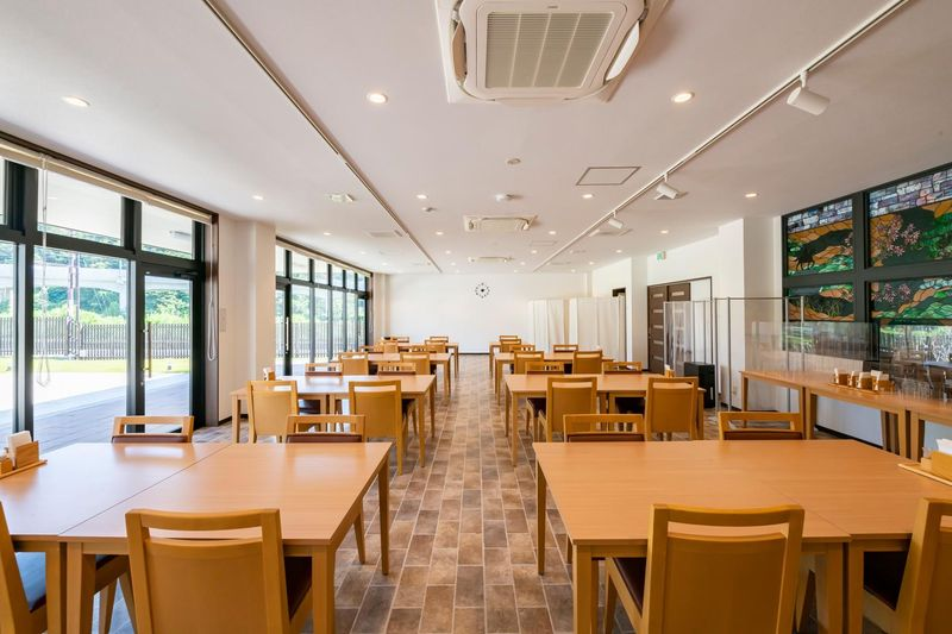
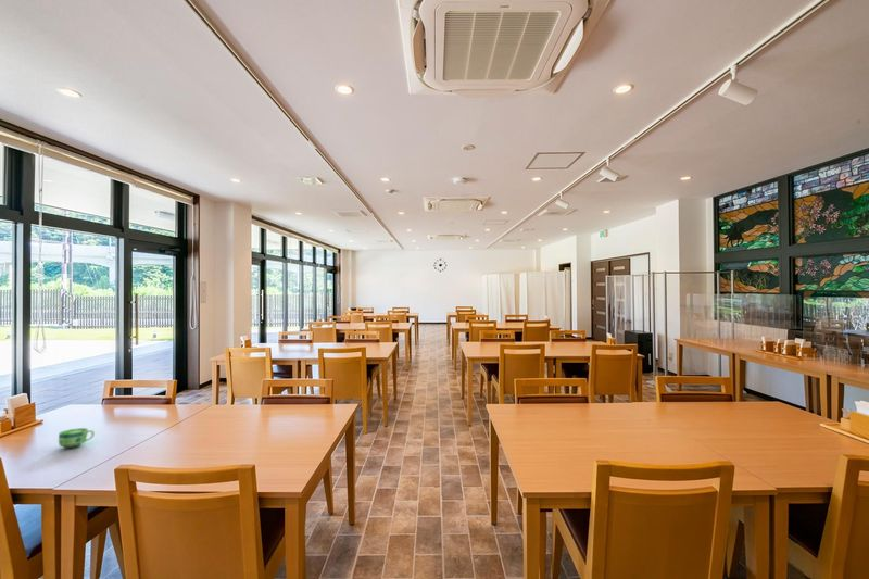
+ cup [58,427,96,449]
